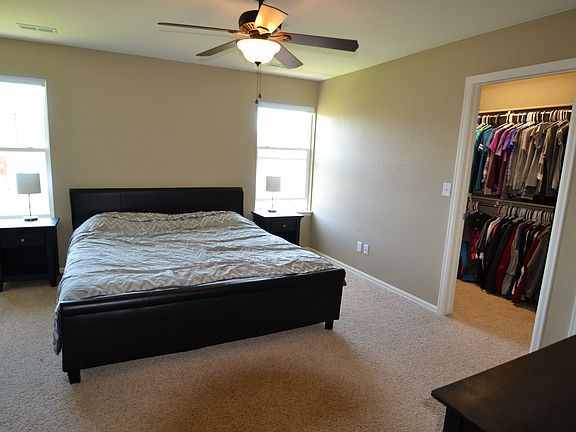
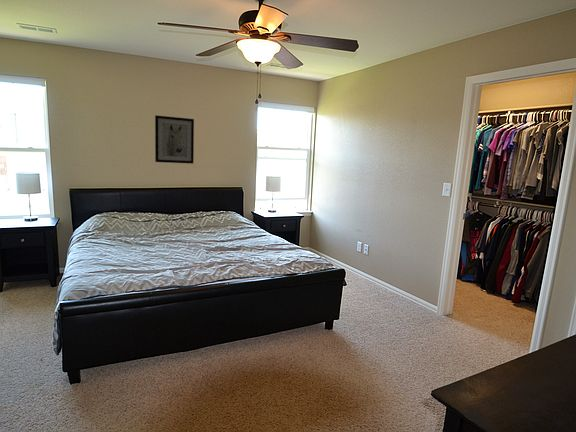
+ wall art [154,115,195,165]
